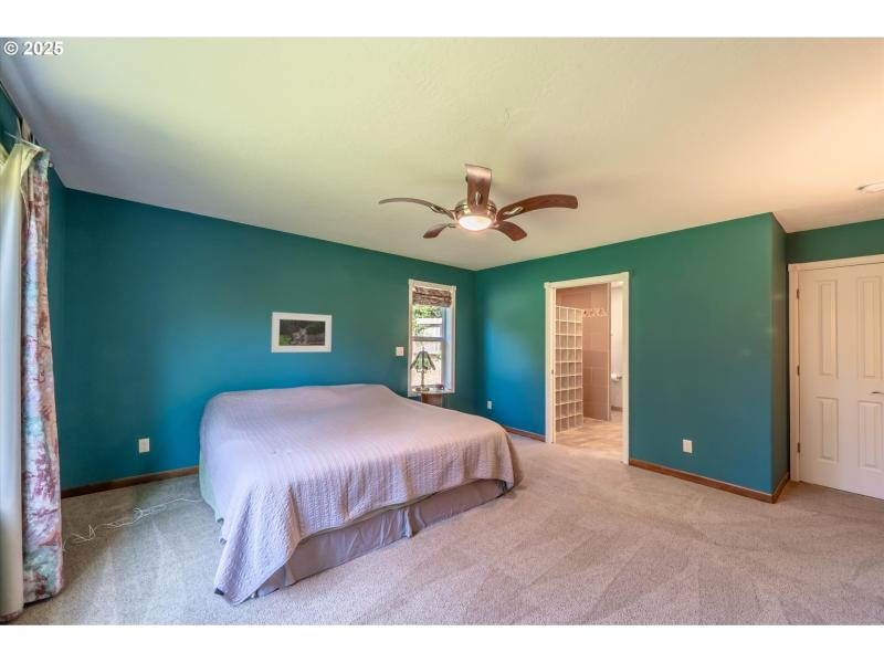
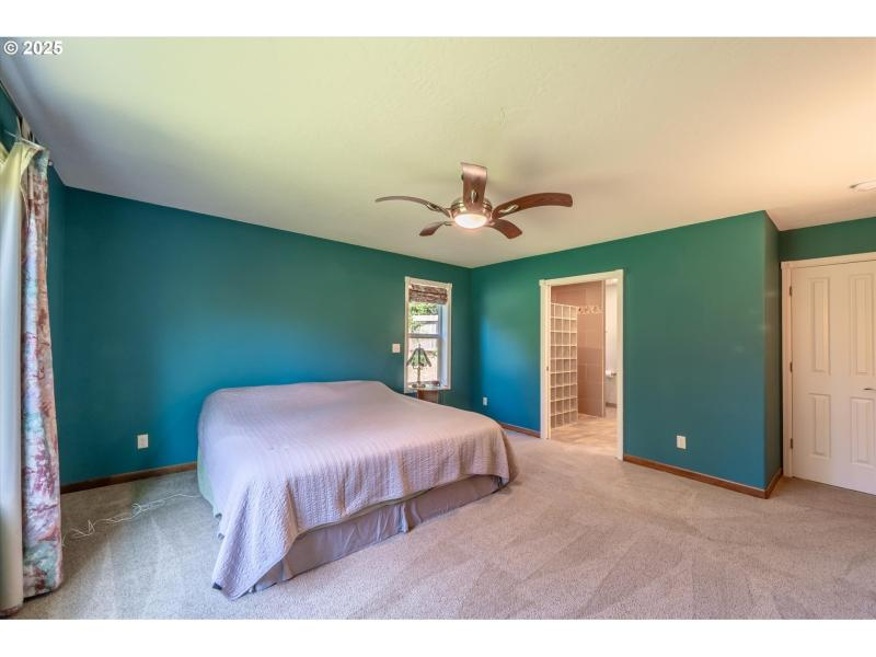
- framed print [270,311,333,354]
